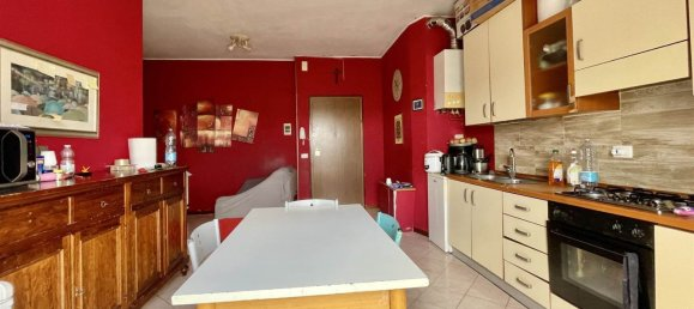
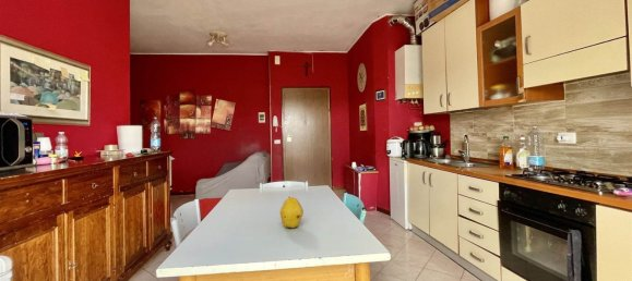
+ fruit [279,196,305,229]
